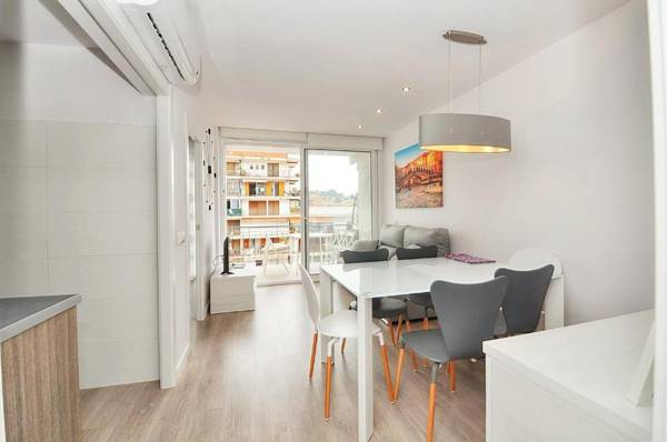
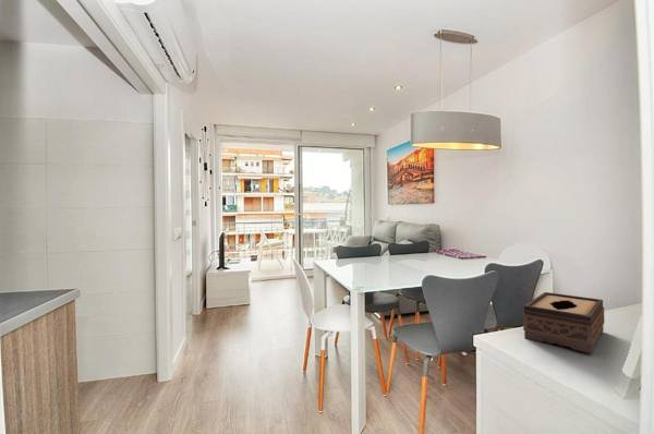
+ tissue box [522,291,605,354]
